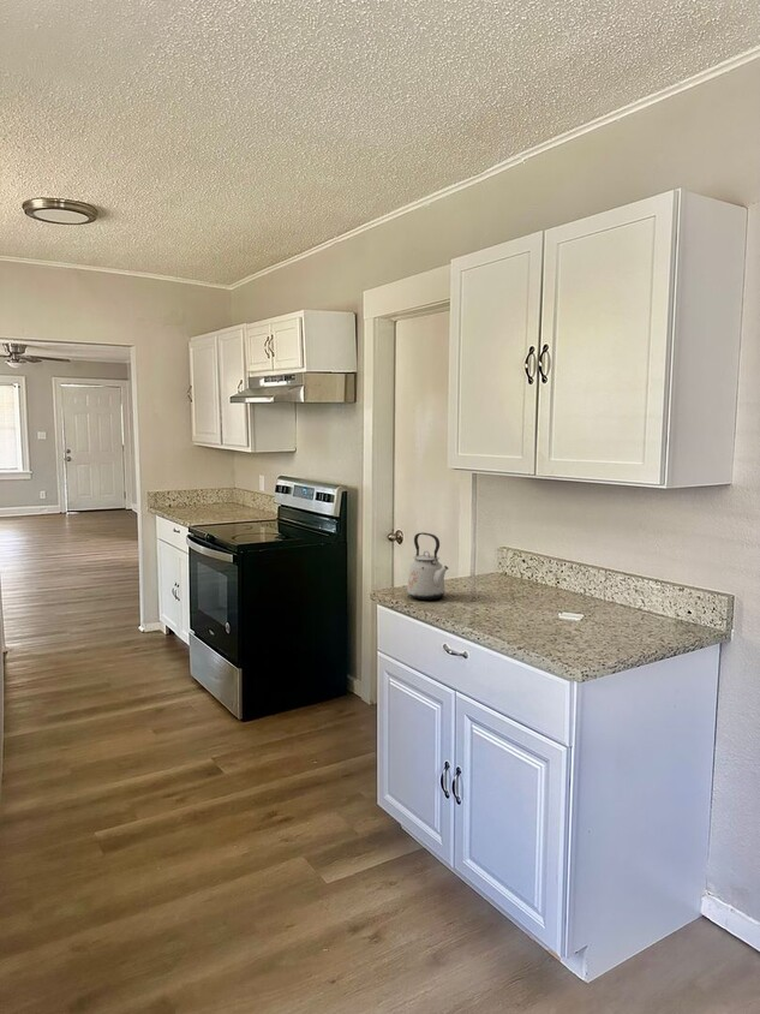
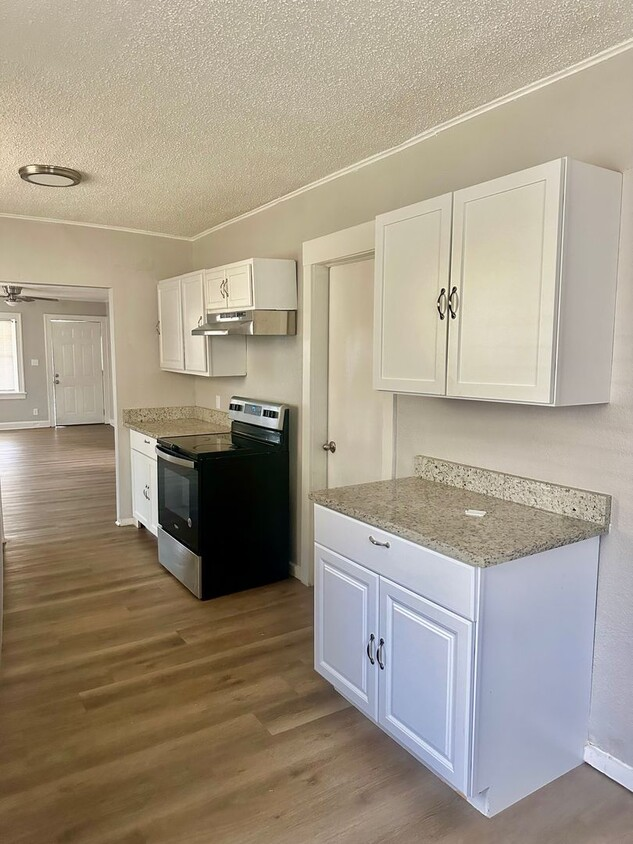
- kettle [406,531,449,601]
